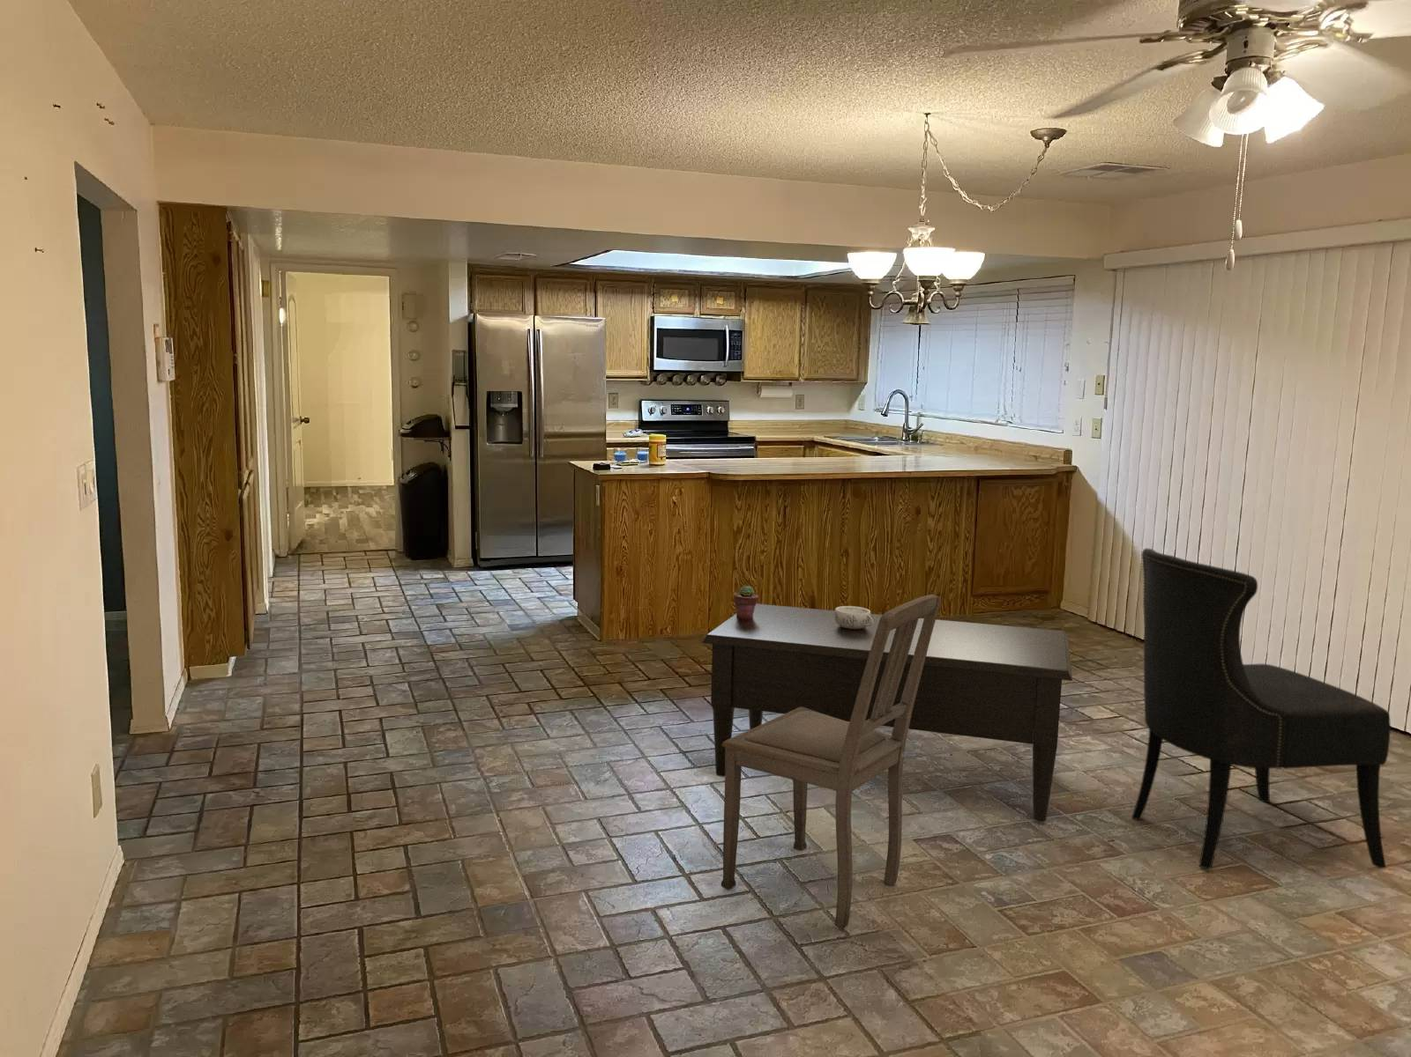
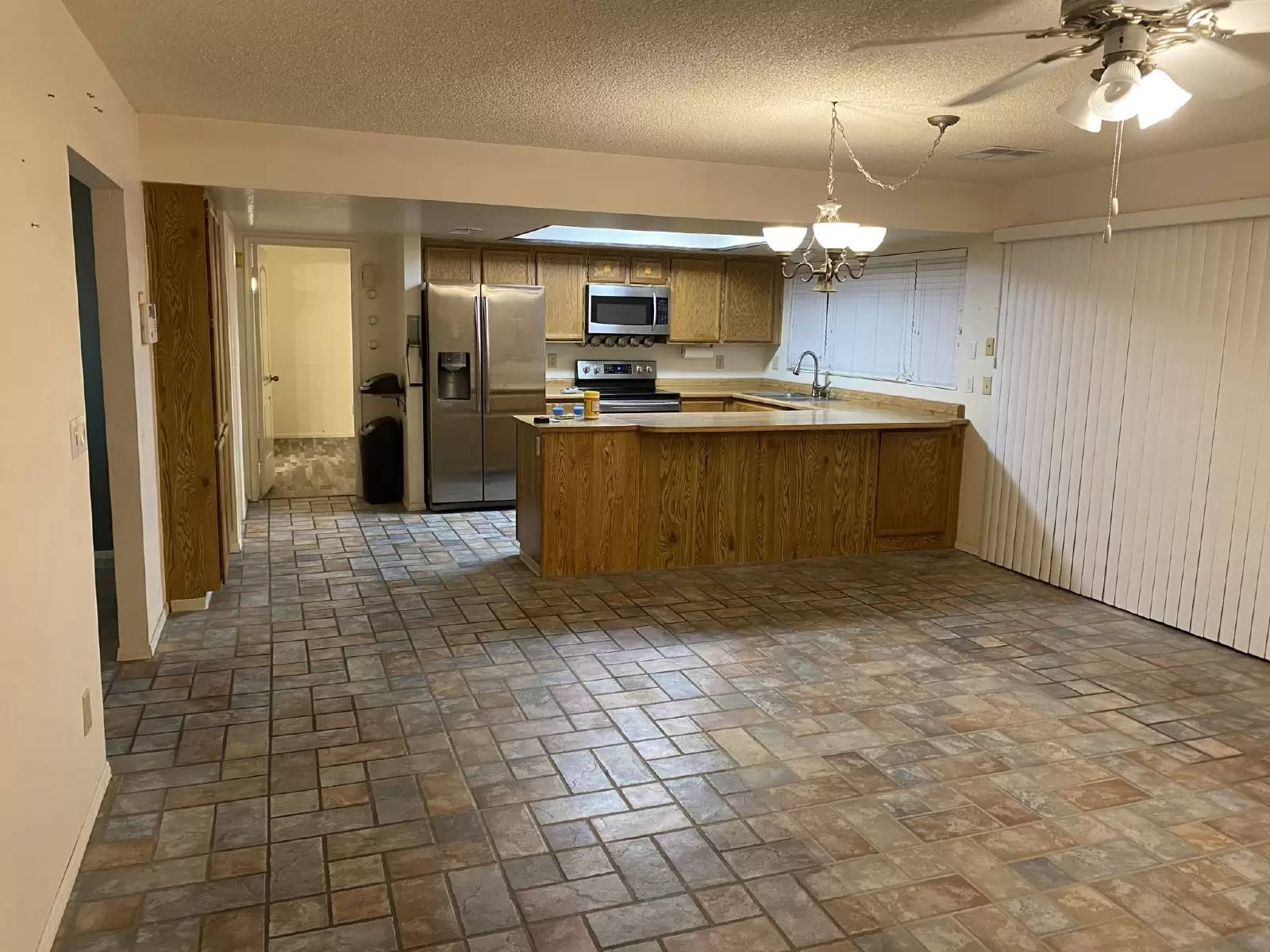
- decorative bowl [834,605,873,628]
- potted succulent [733,585,759,620]
- dining chair [720,594,942,929]
- dining chair [1131,547,1392,870]
- coffee table [701,603,1073,822]
